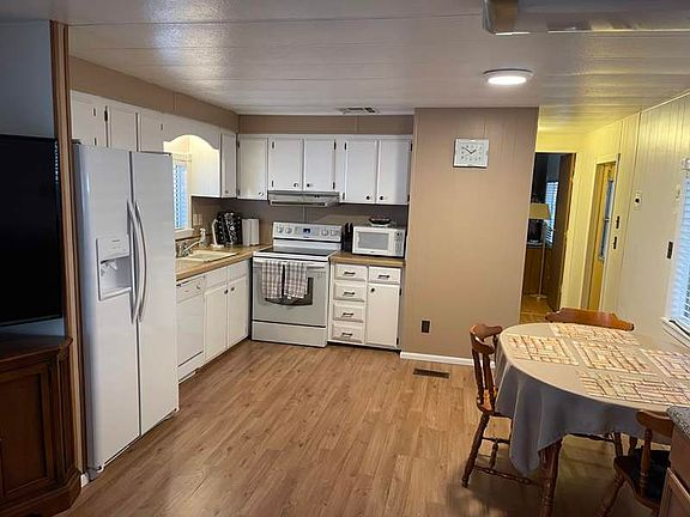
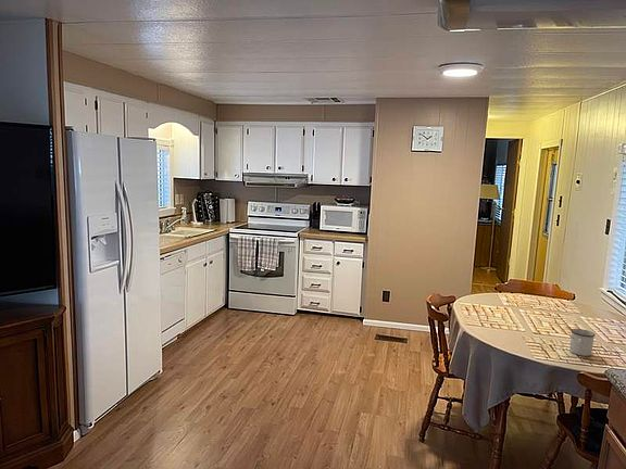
+ mug [568,328,597,357]
